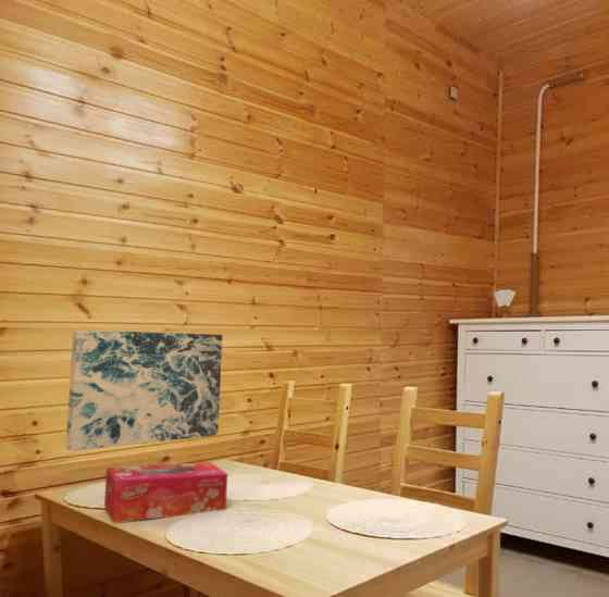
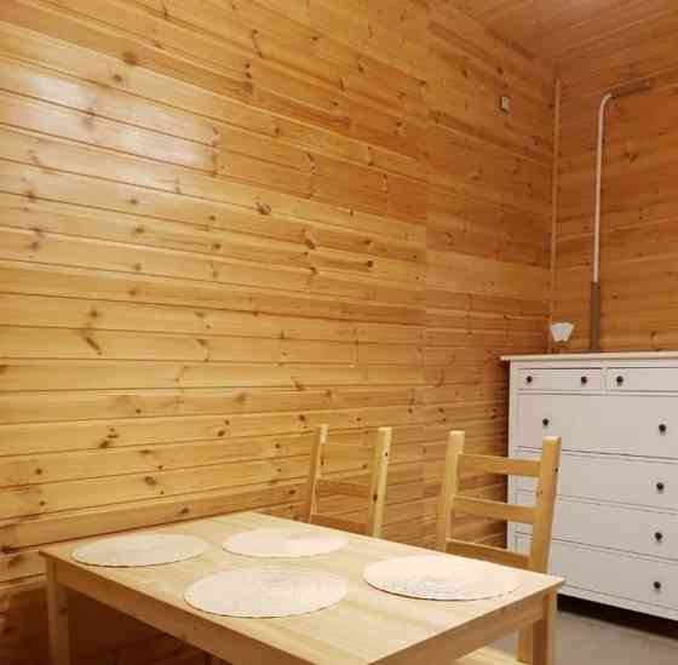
- wall art [65,328,223,452]
- tissue box [103,461,228,523]
